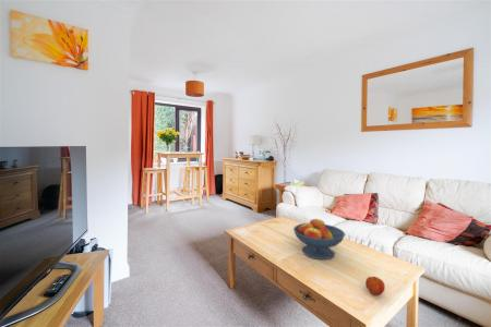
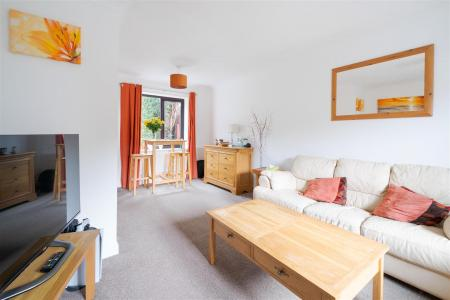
- apple [364,276,386,296]
- fruit bowl [292,217,346,261]
